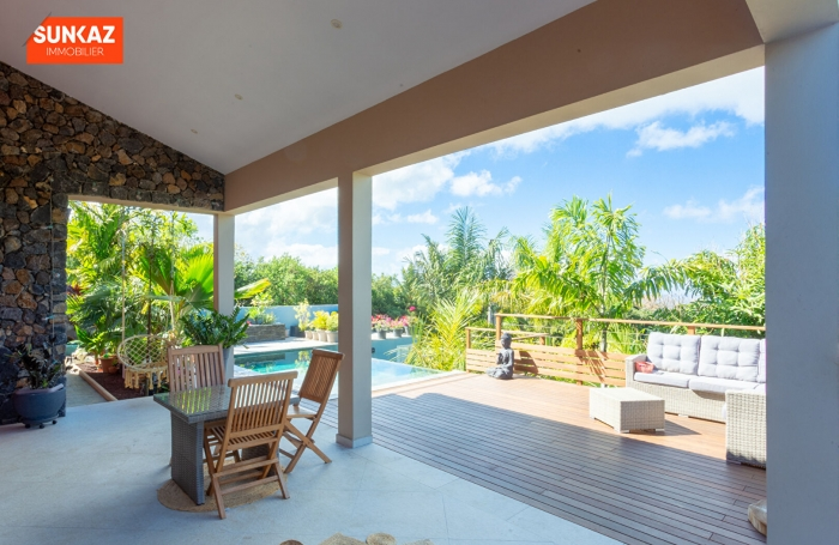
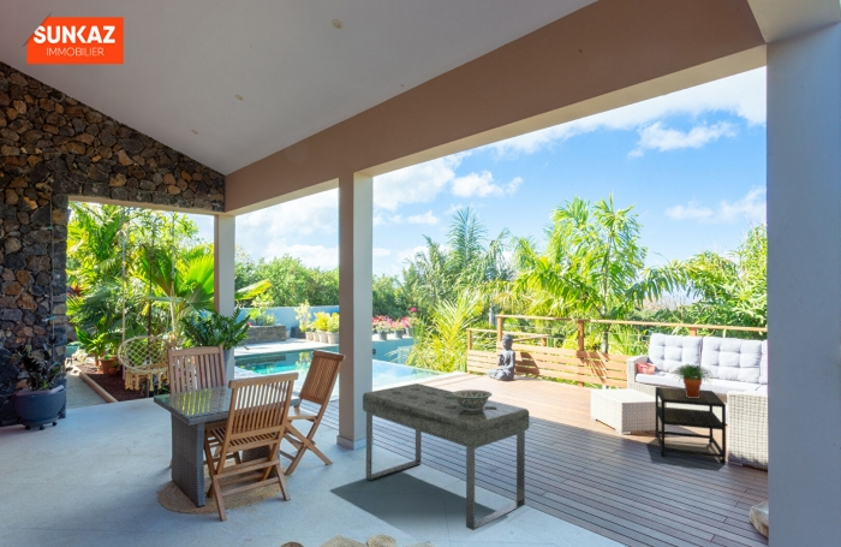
+ bench [362,382,530,531]
+ decorative bowl [452,388,494,411]
+ side table [654,386,727,464]
+ potted plant [670,362,715,398]
